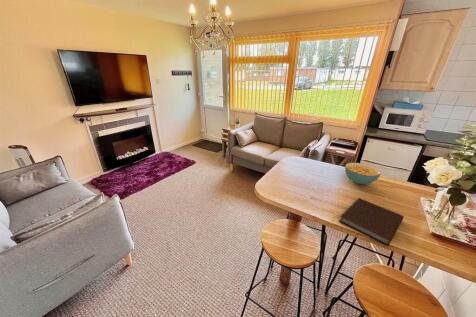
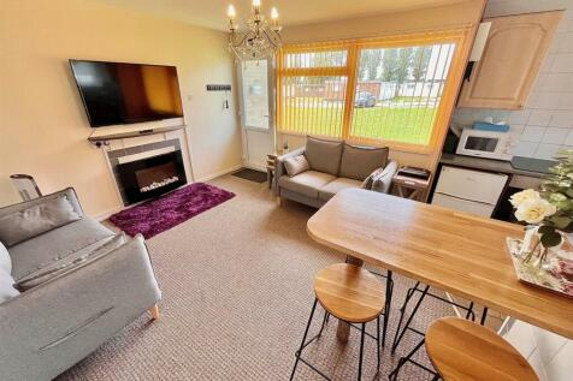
- notebook [338,197,404,247]
- cereal bowl [344,162,382,185]
